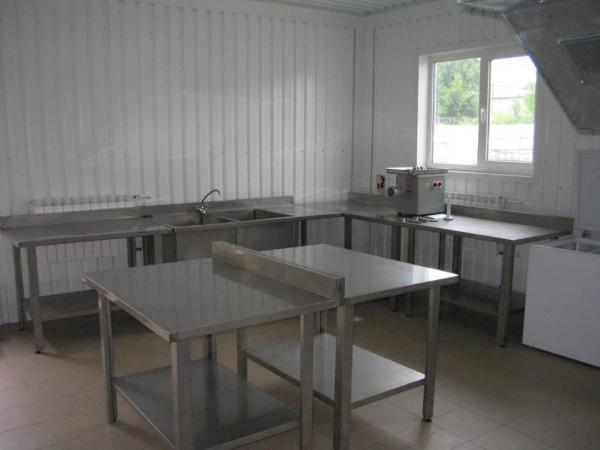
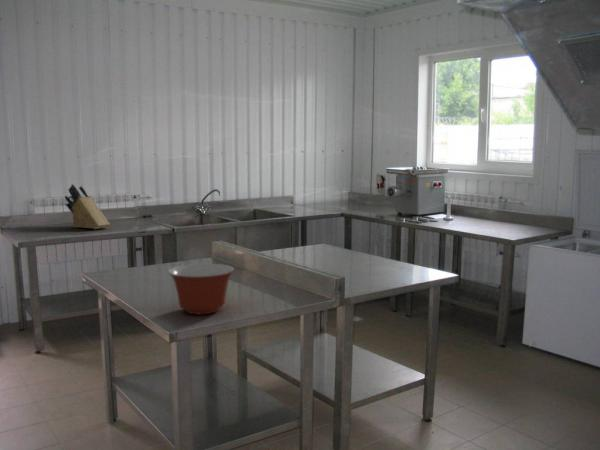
+ mixing bowl [167,263,235,316]
+ knife block [64,183,111,230]
